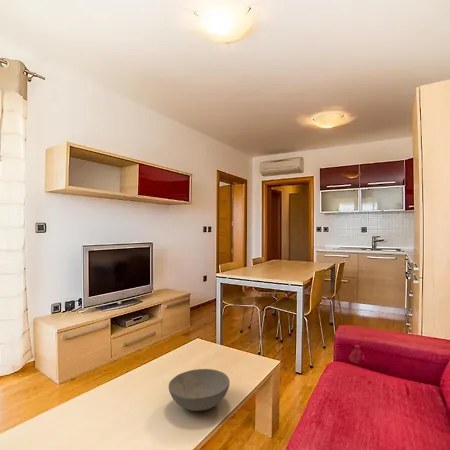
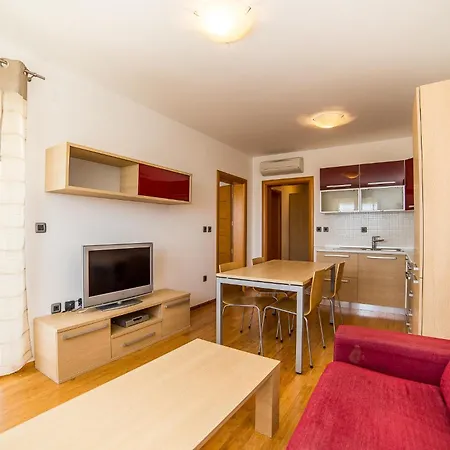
- bowl [168,368,231,412]
